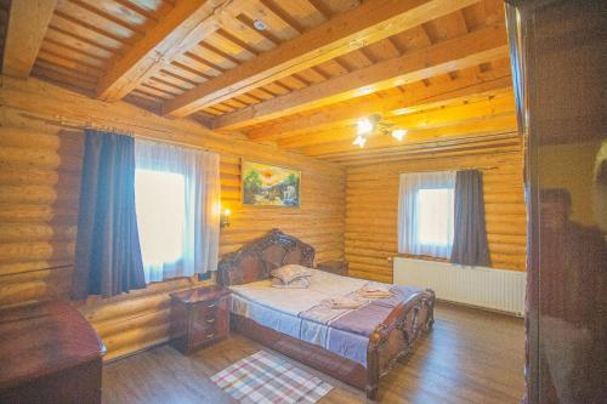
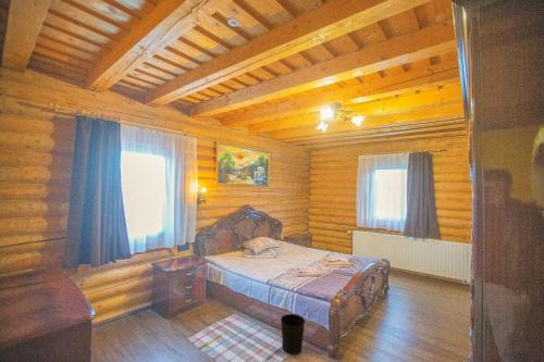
+ wastebasket [280,313,306,355]
